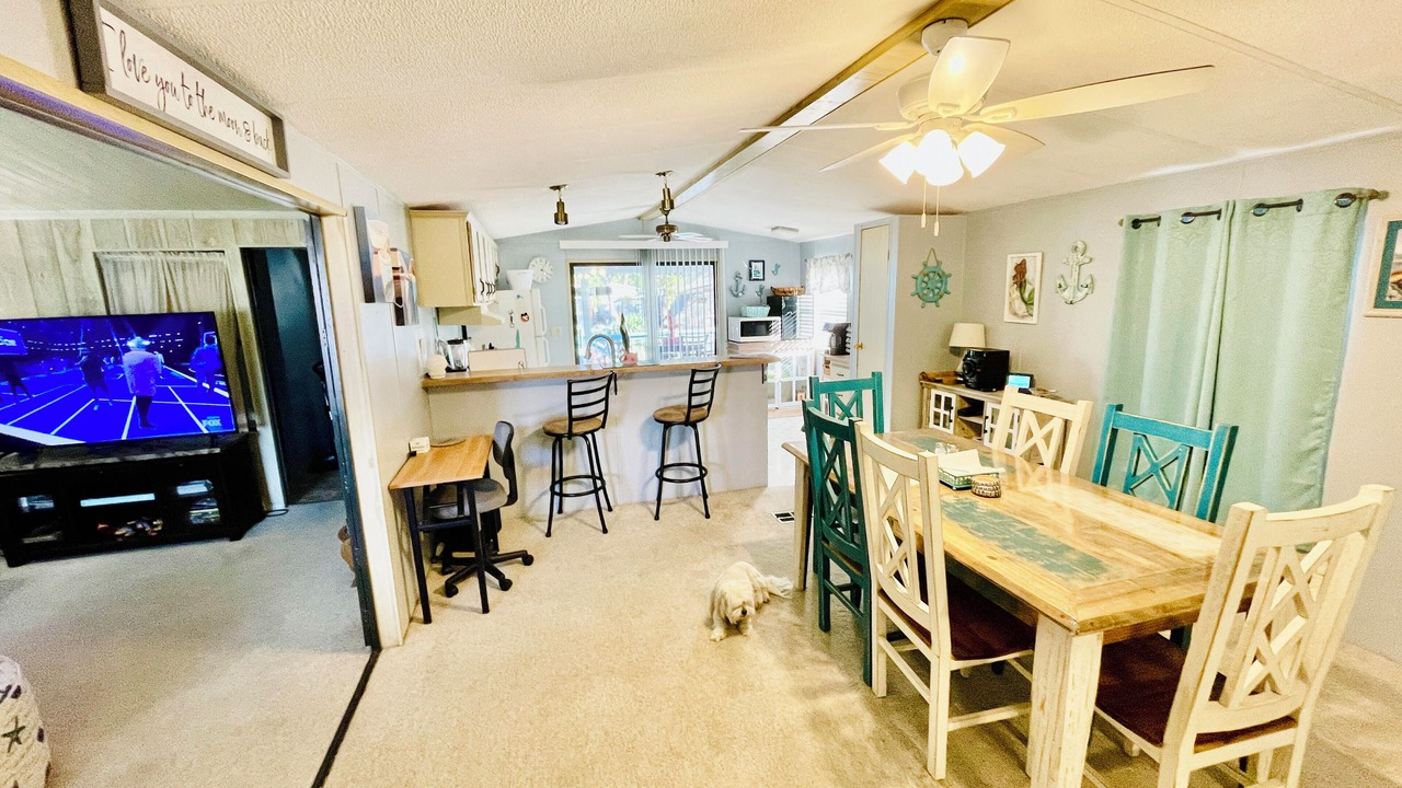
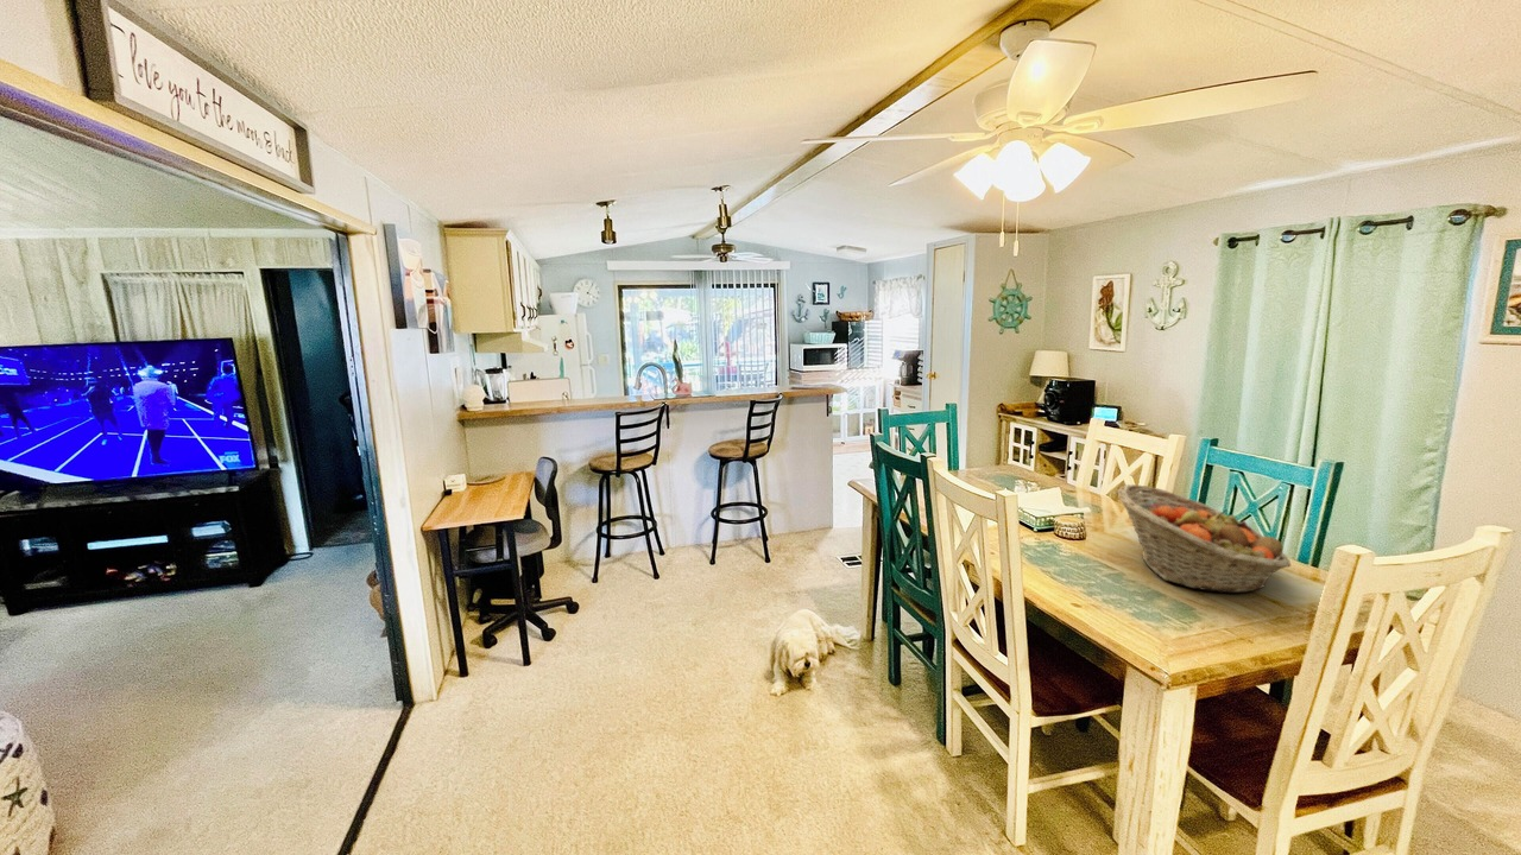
+ fruit basket [1116,483,1292,594]
